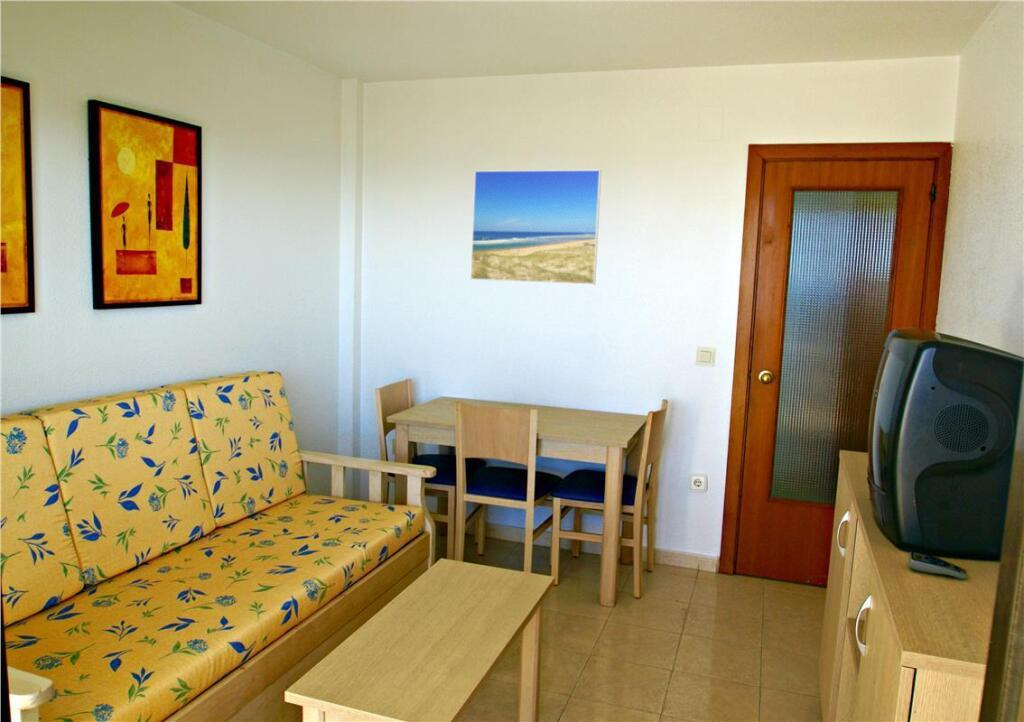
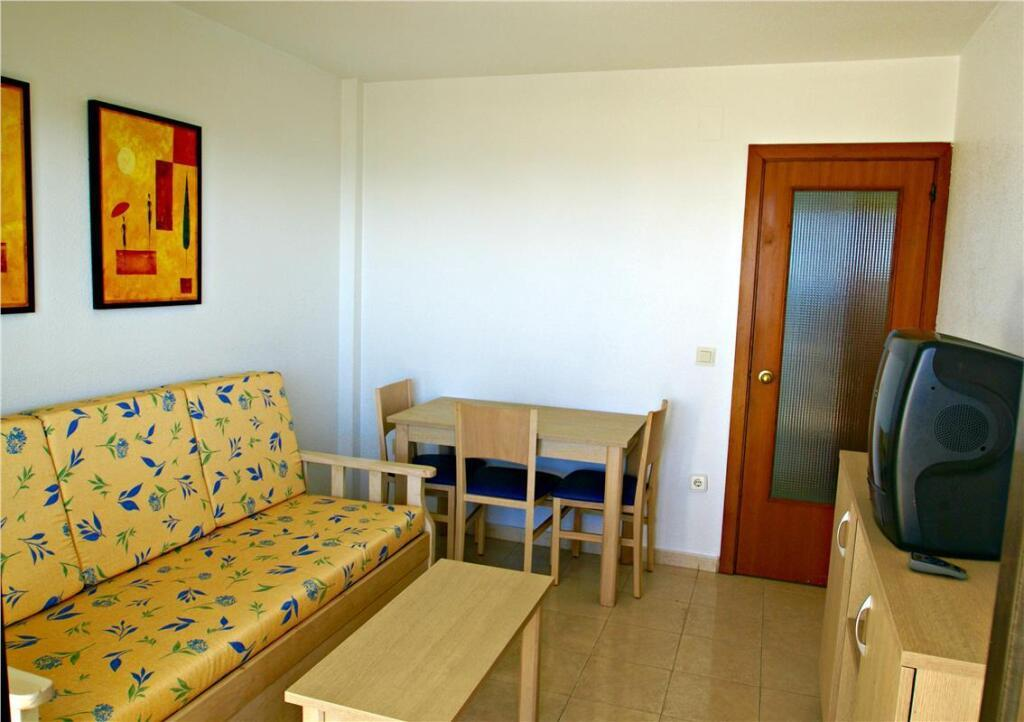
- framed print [470,169,602,285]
